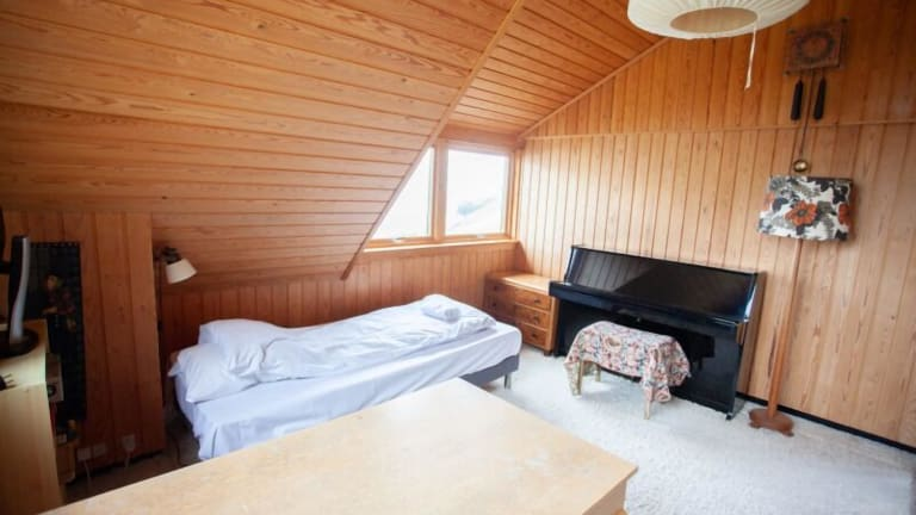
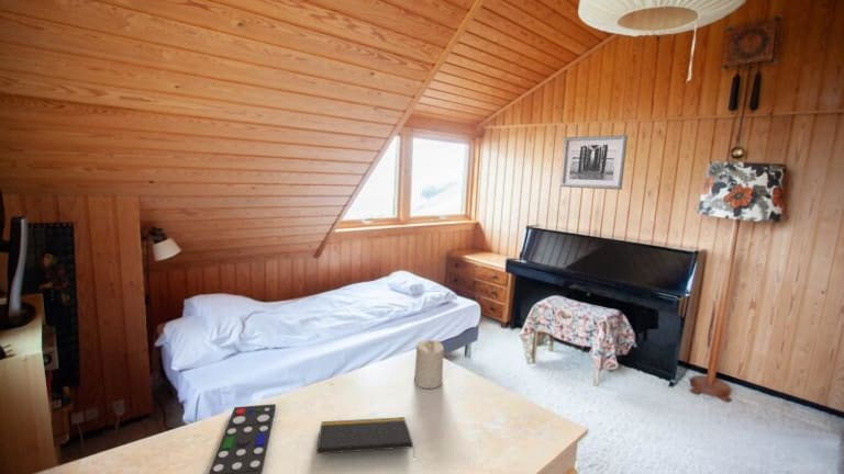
+ remote control [208,403,277,474]
+ wall art [559,134,629,191]
+ notepad [315,416,415,458]
+ candle [413,339,445,390]
